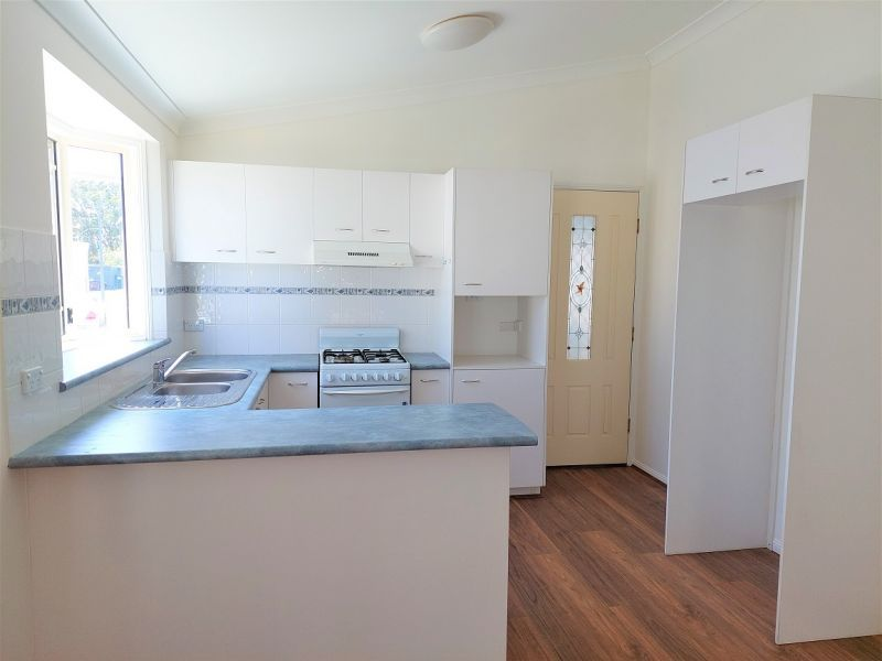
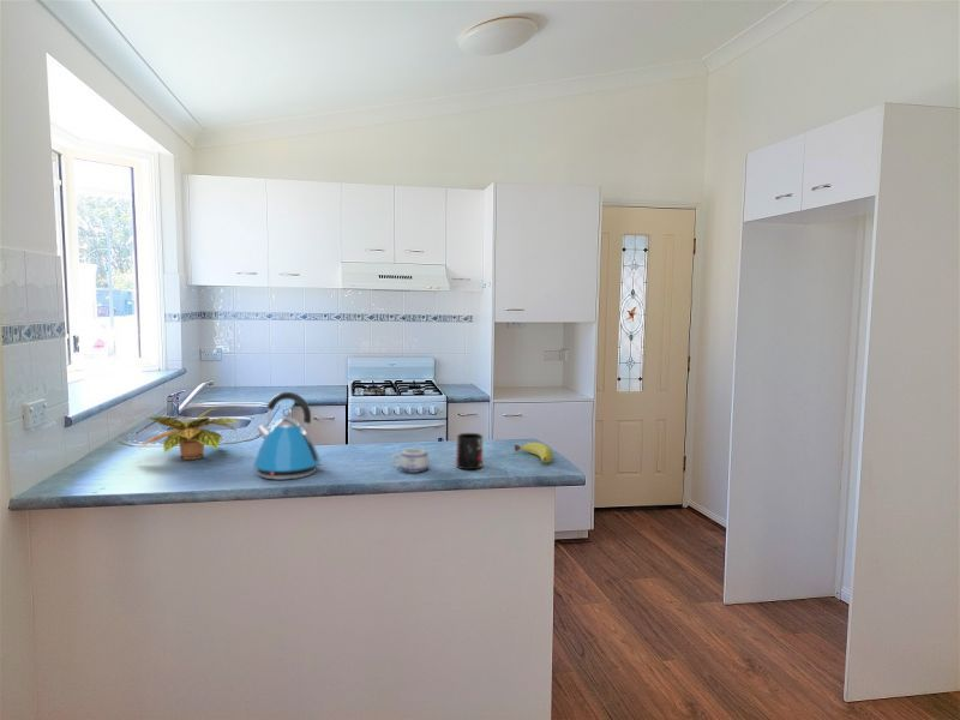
+ fruit [514,442,554,464]
+ kettle [252,391,324,481]
+ plant [139,407,242,461]
+ mug [455,432,484,470]
+ mug [389,448,431,474]
